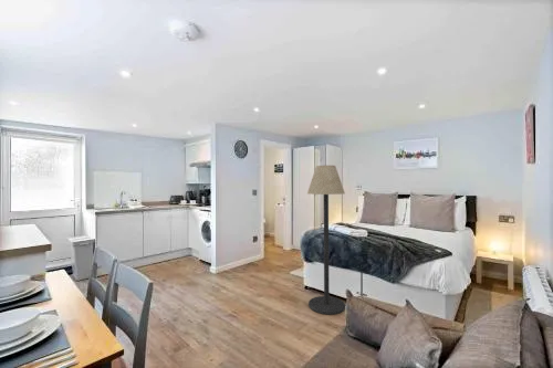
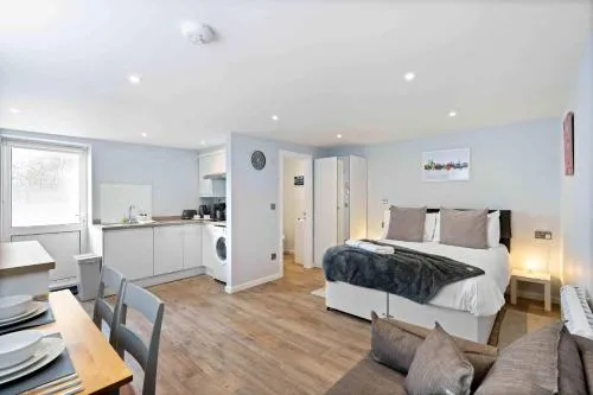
- floor lamp [306,165,346,316]
